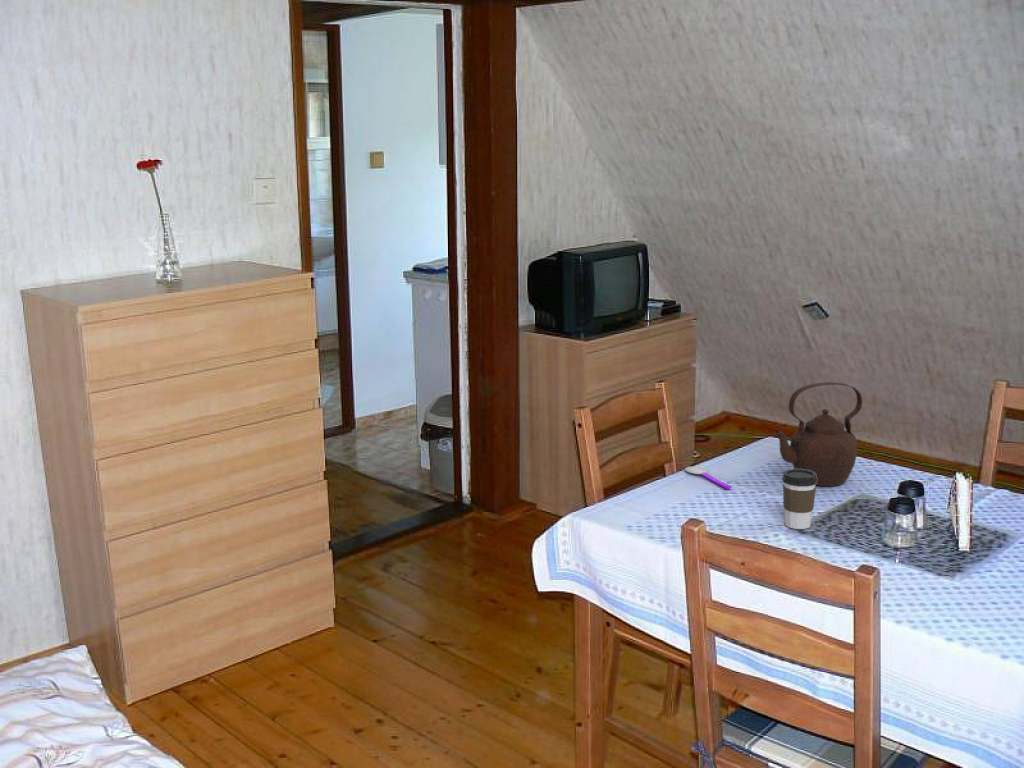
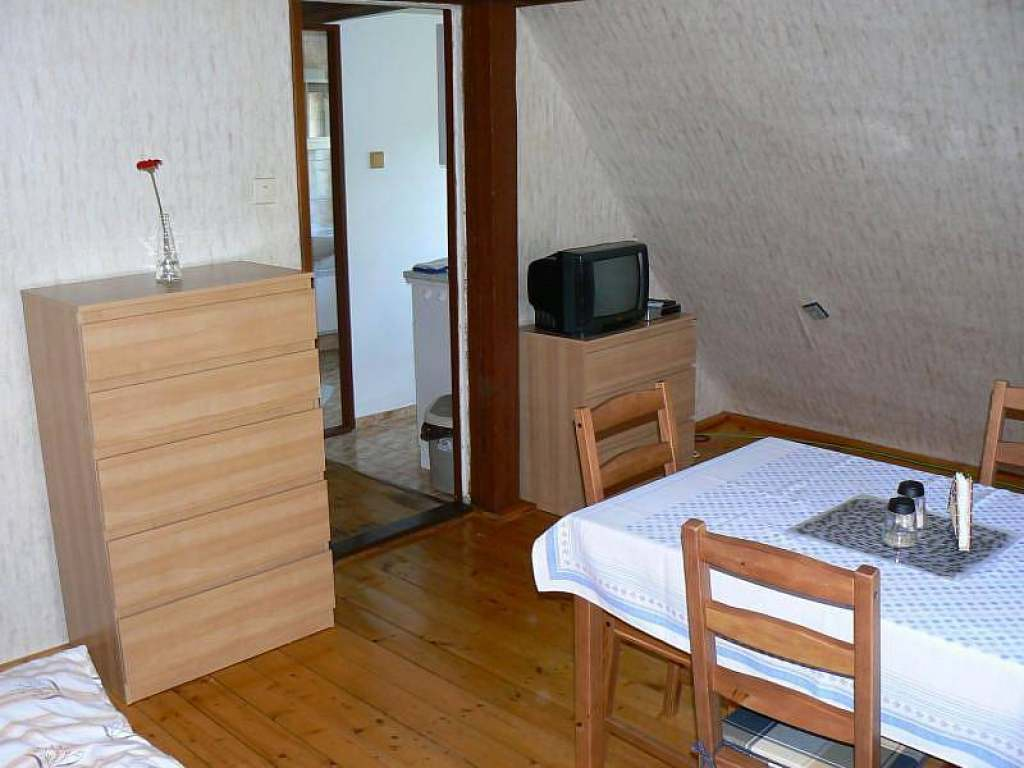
- spoon [684,466,732,490]
- coffee cup [781,468,817,530]
- teapot [772,381,863,487]
